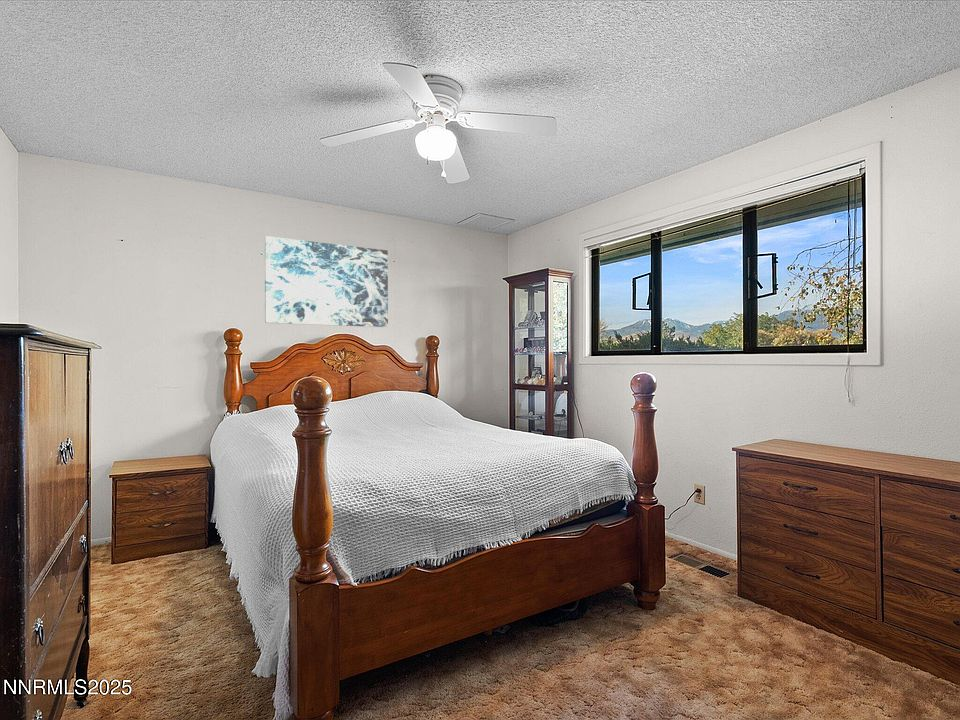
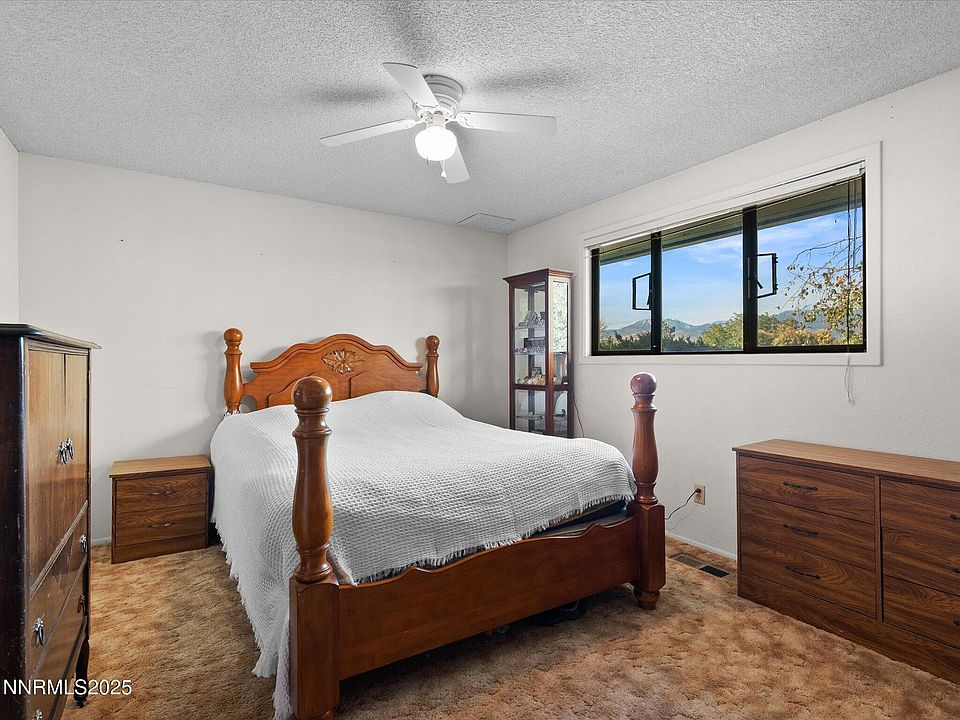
- wall art [264,235,389,328]
